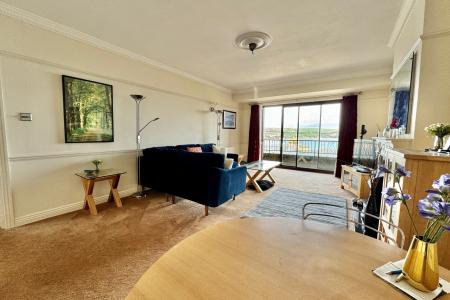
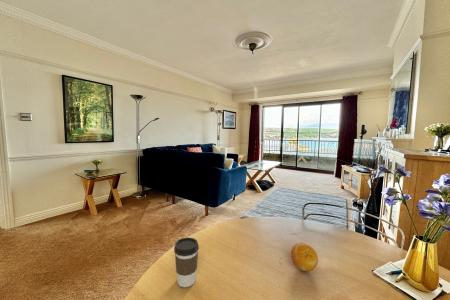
+ coffee cup [173,236,200,288]
+ fruit [290,242,319,272]
